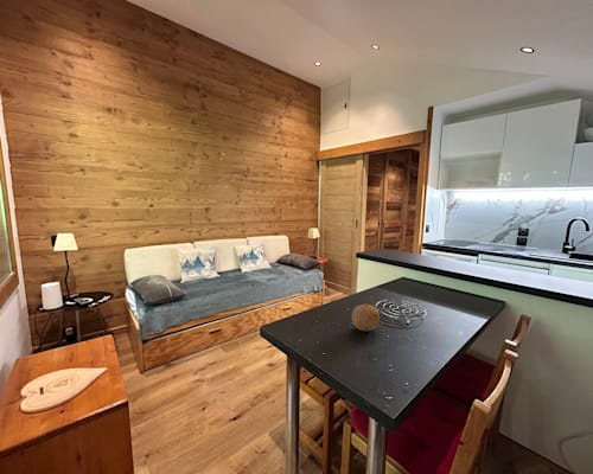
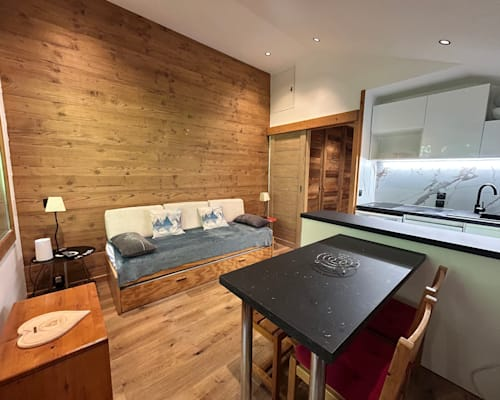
- fruit [351,303,381,332]
